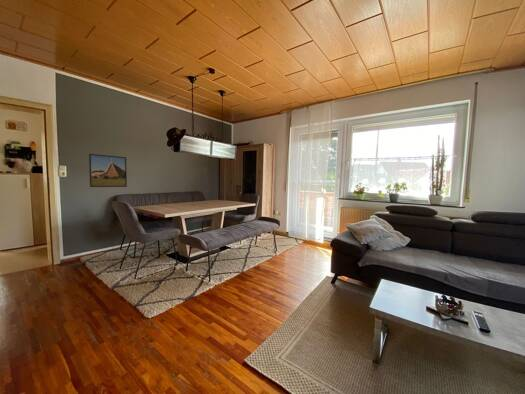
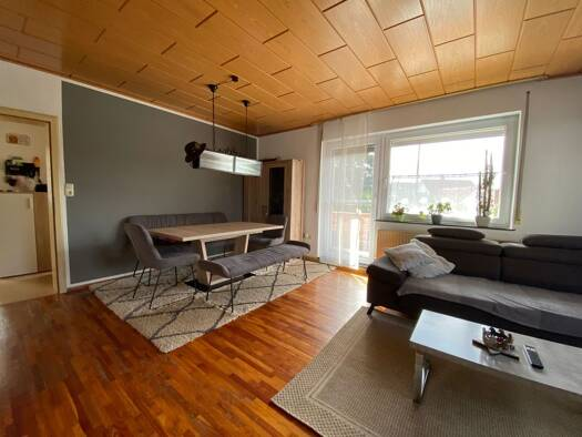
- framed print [88,153,128,188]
